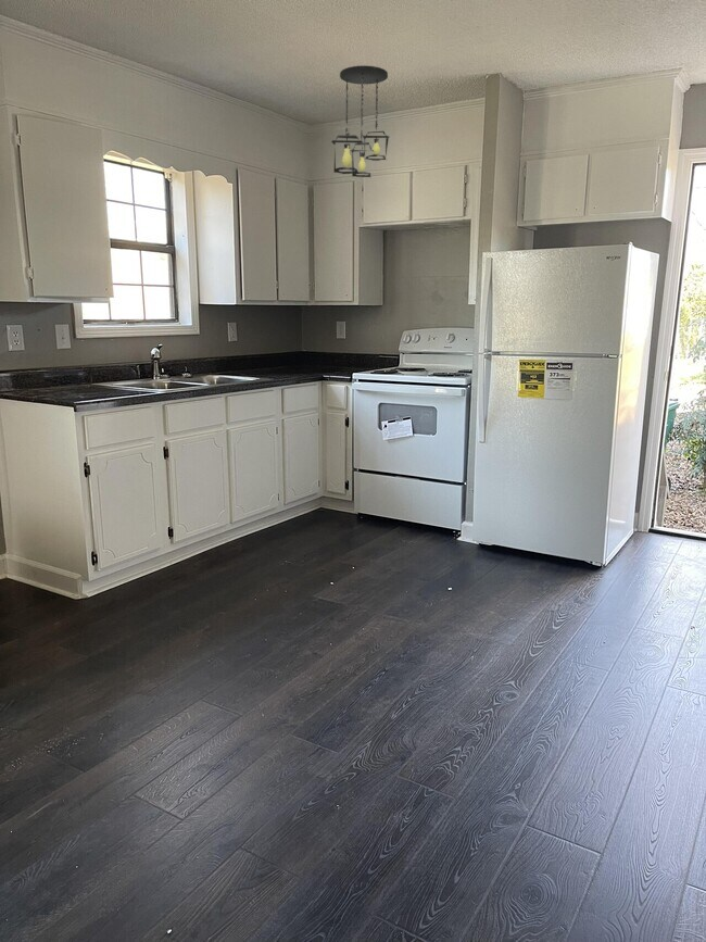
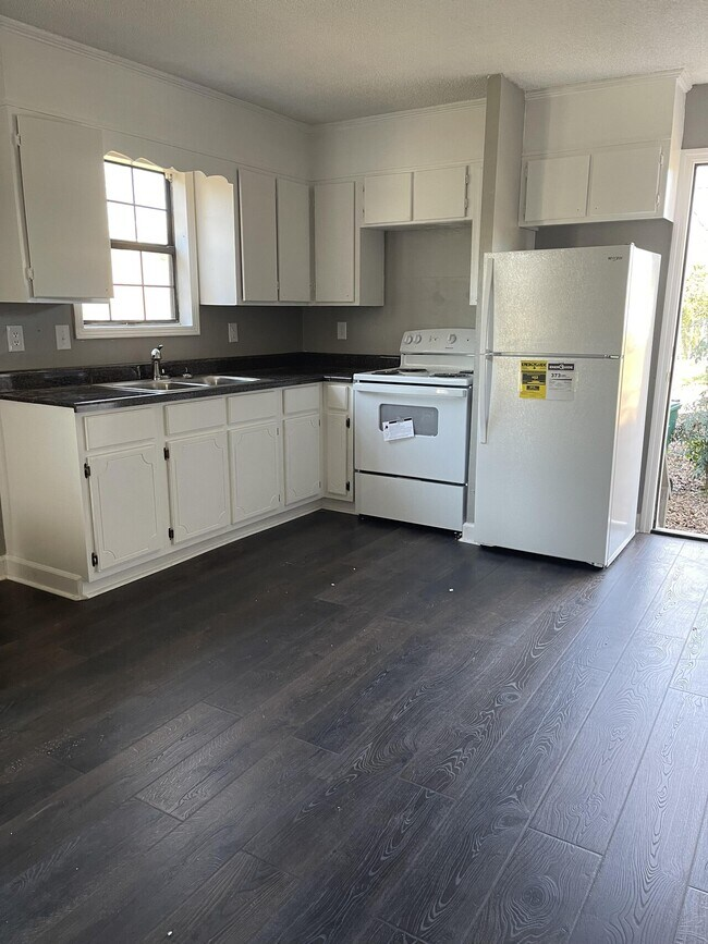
- ceiling light fixture [330,65,391,178]
